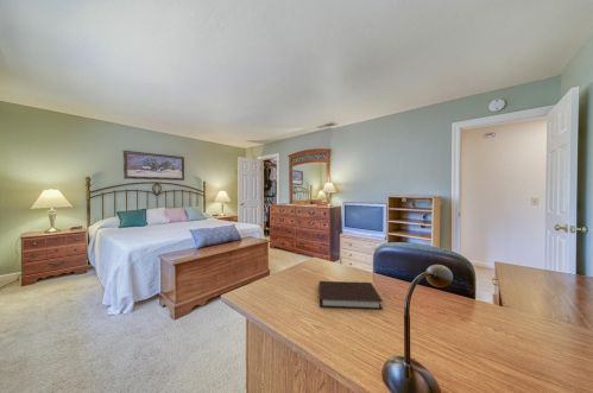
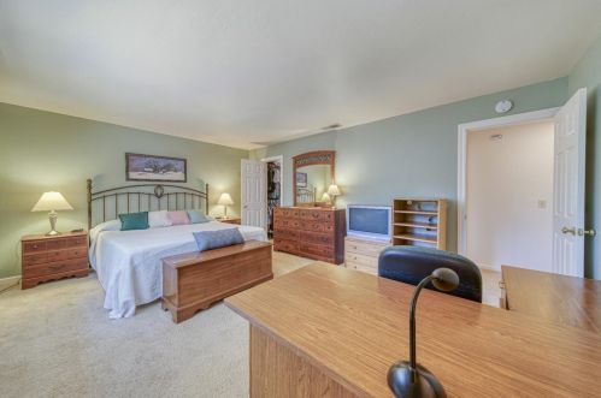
- notebook [318,280,384,310]
